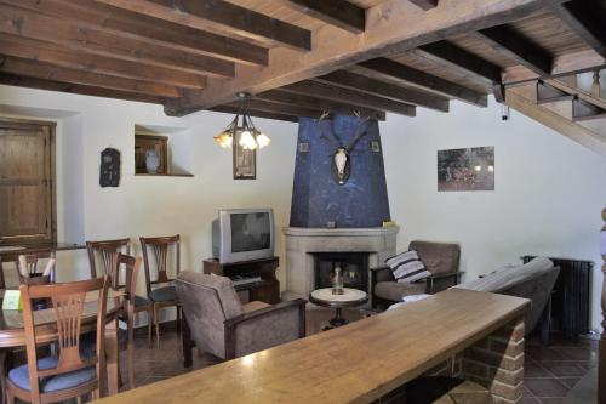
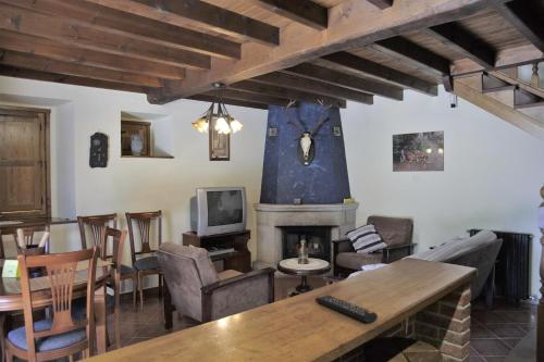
+ remote control [314,294,379,324]
